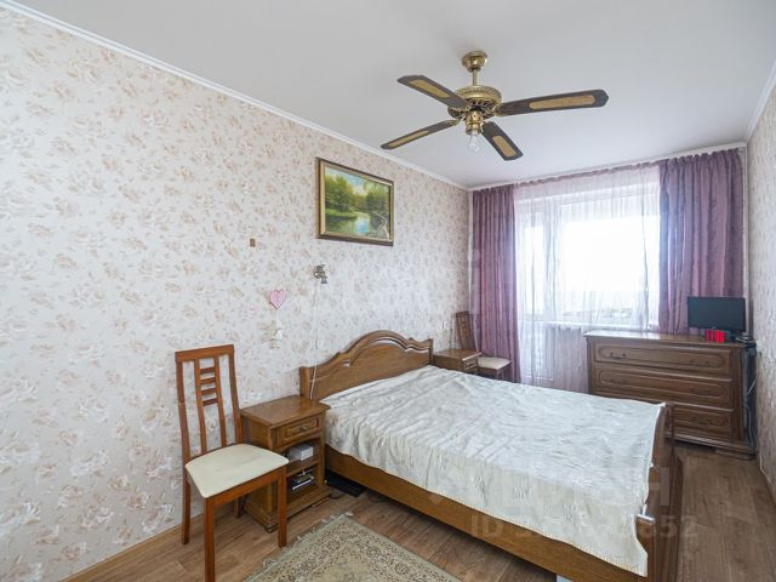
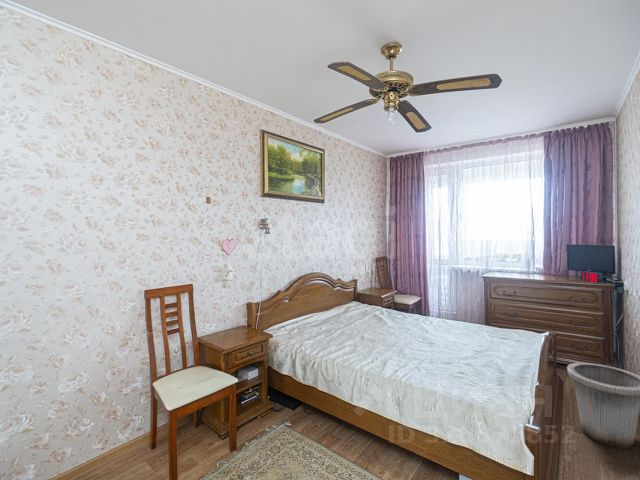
+ trash can [566,362,640,449]
